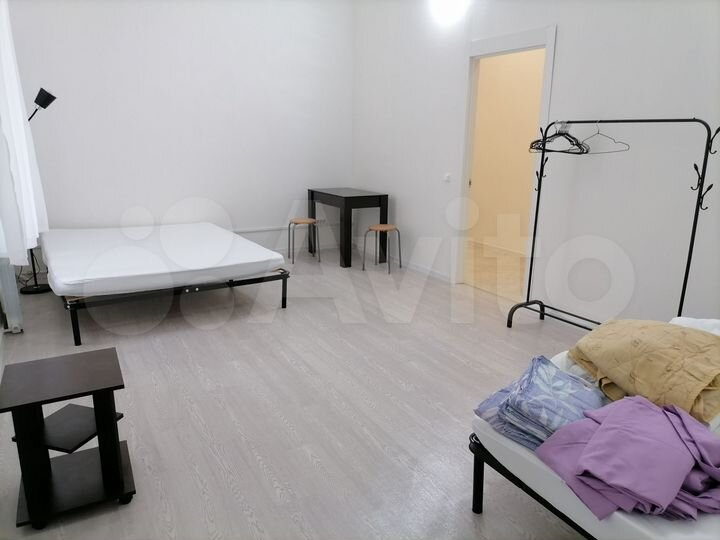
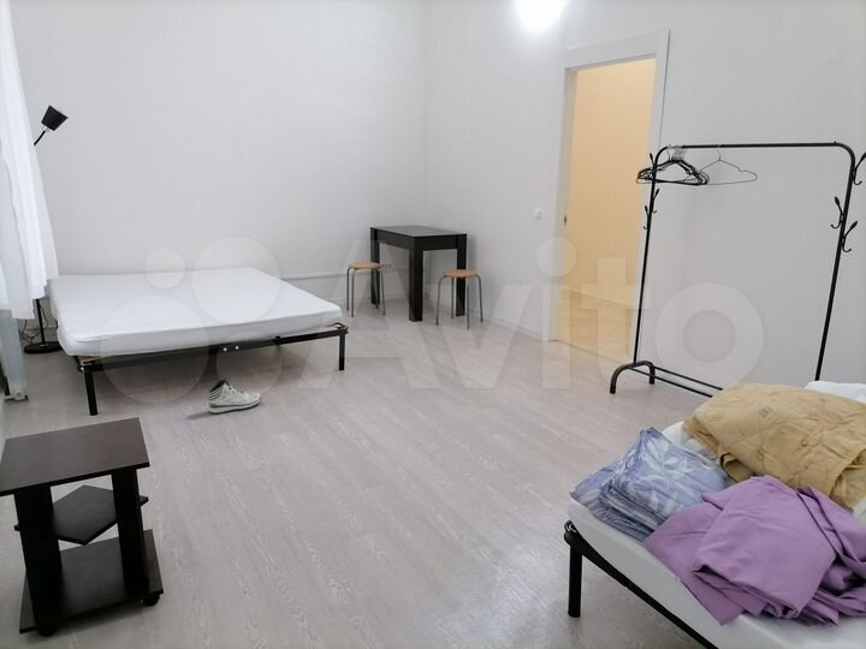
+ sneaker [207,379,262,415]
